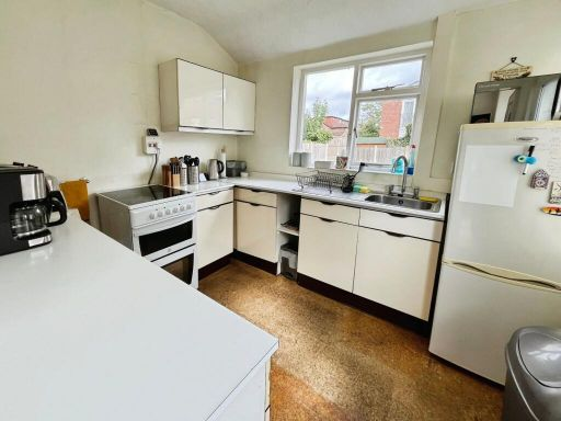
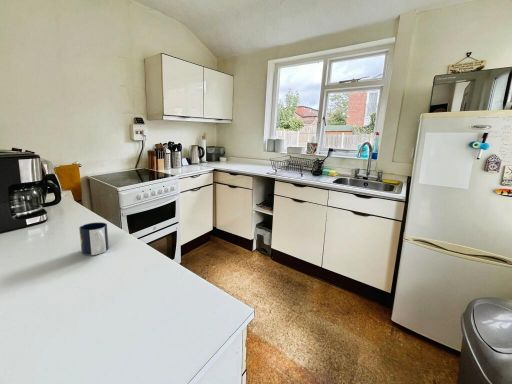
+ mug [78,222,110,256]
